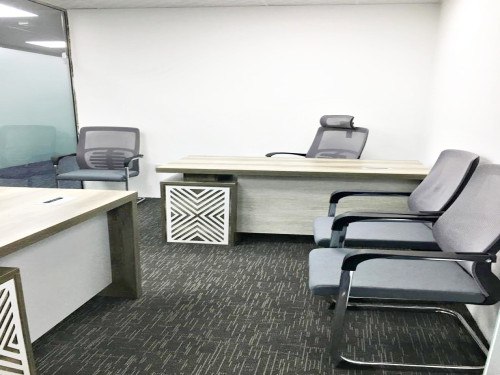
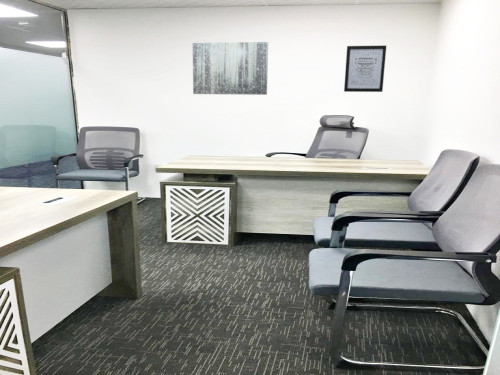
+ wall art [343,44,387,93]
+ wall art [192,41,269,96]
